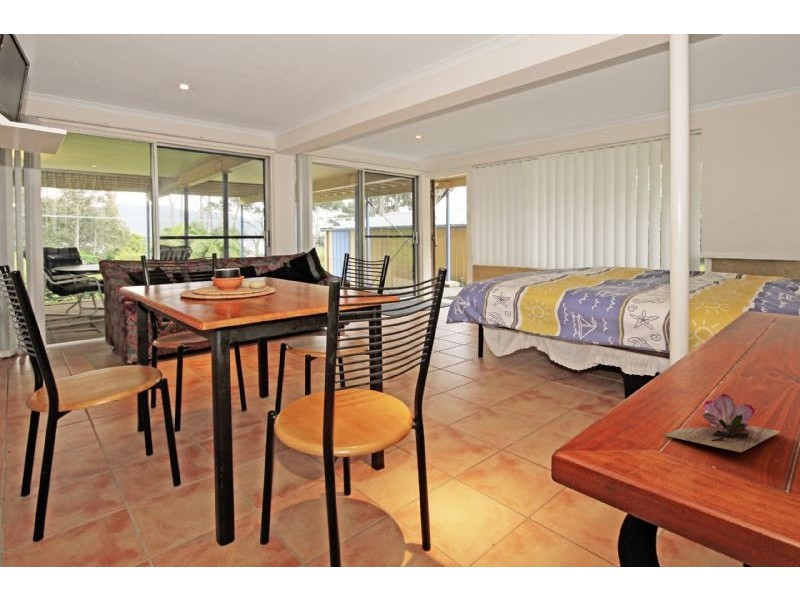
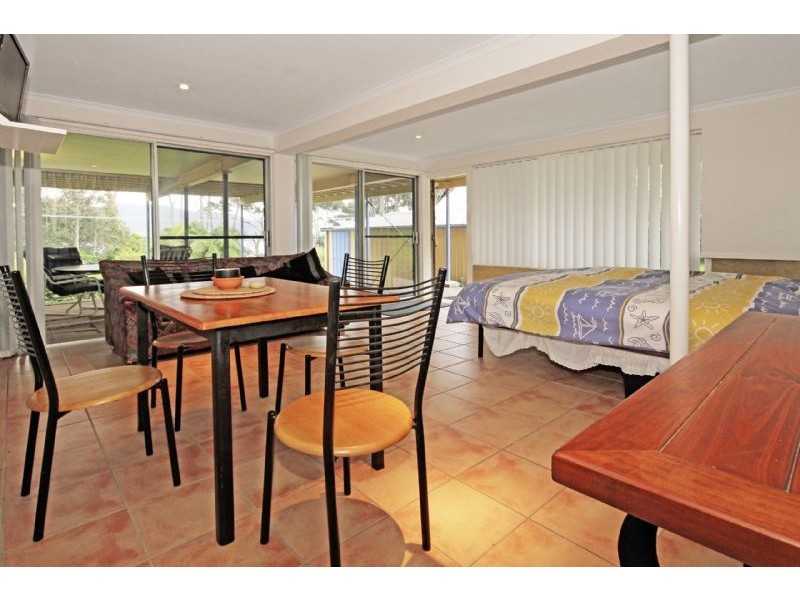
- flower [662,393,782,453]
